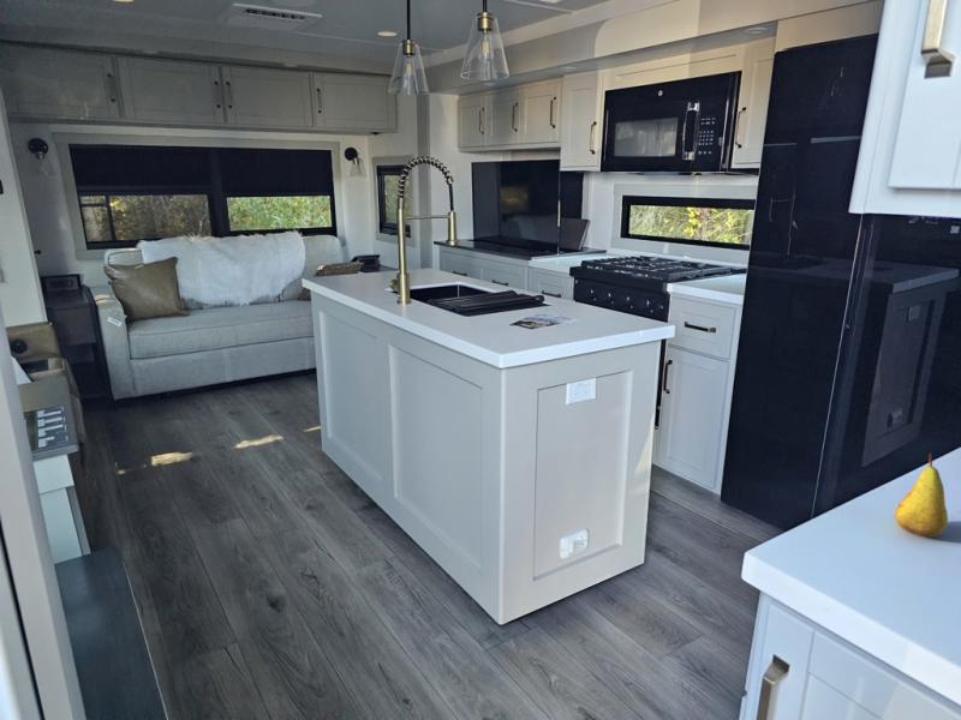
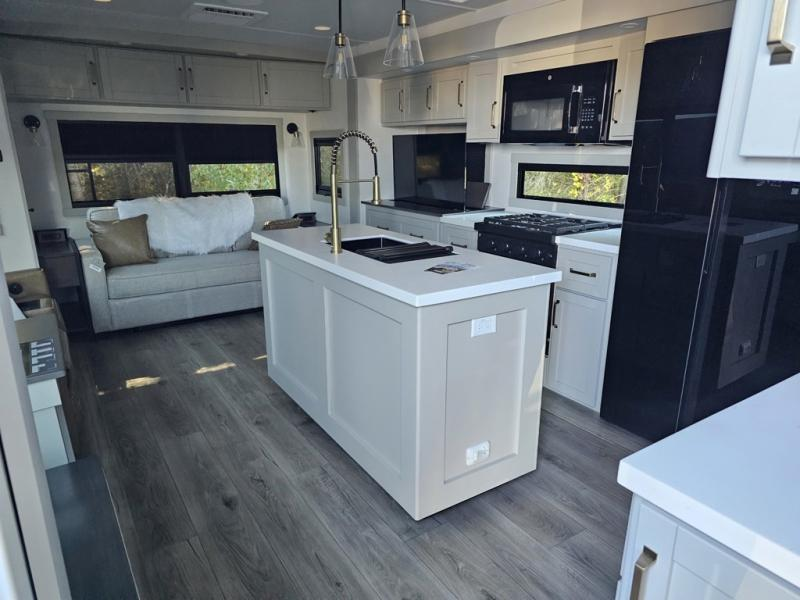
- fruit [894,451,949,538]
